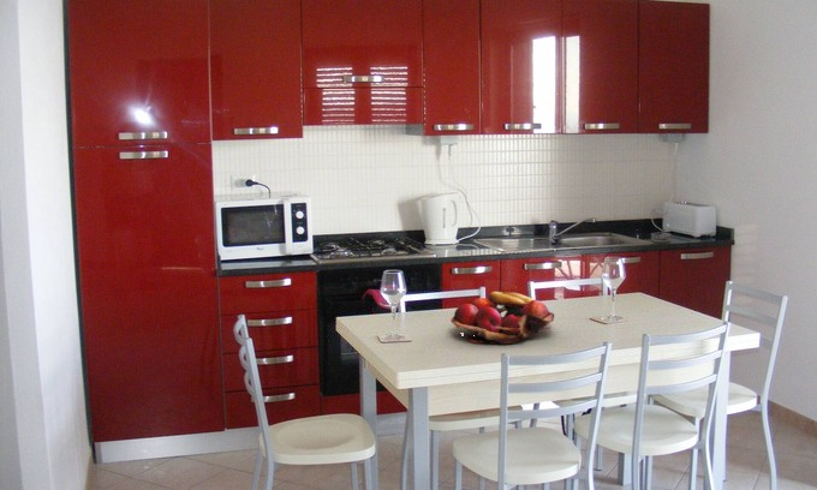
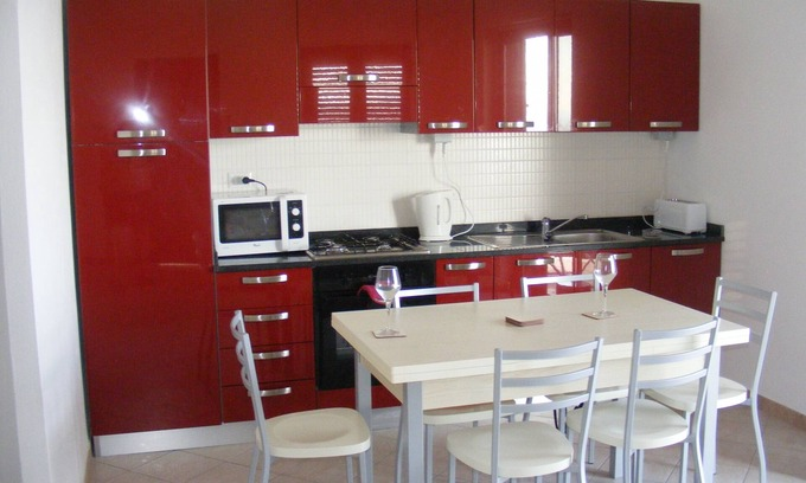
- fruit basket [449,291,555,345]
